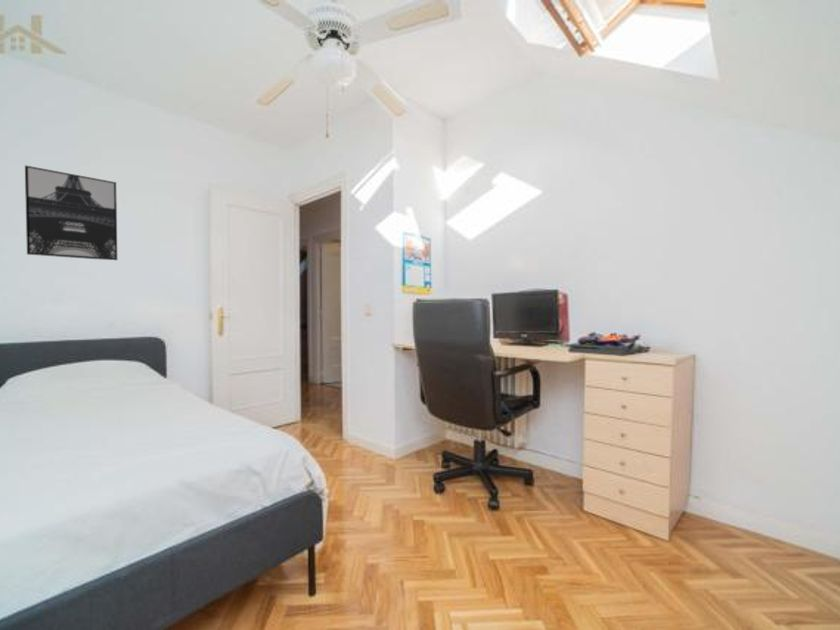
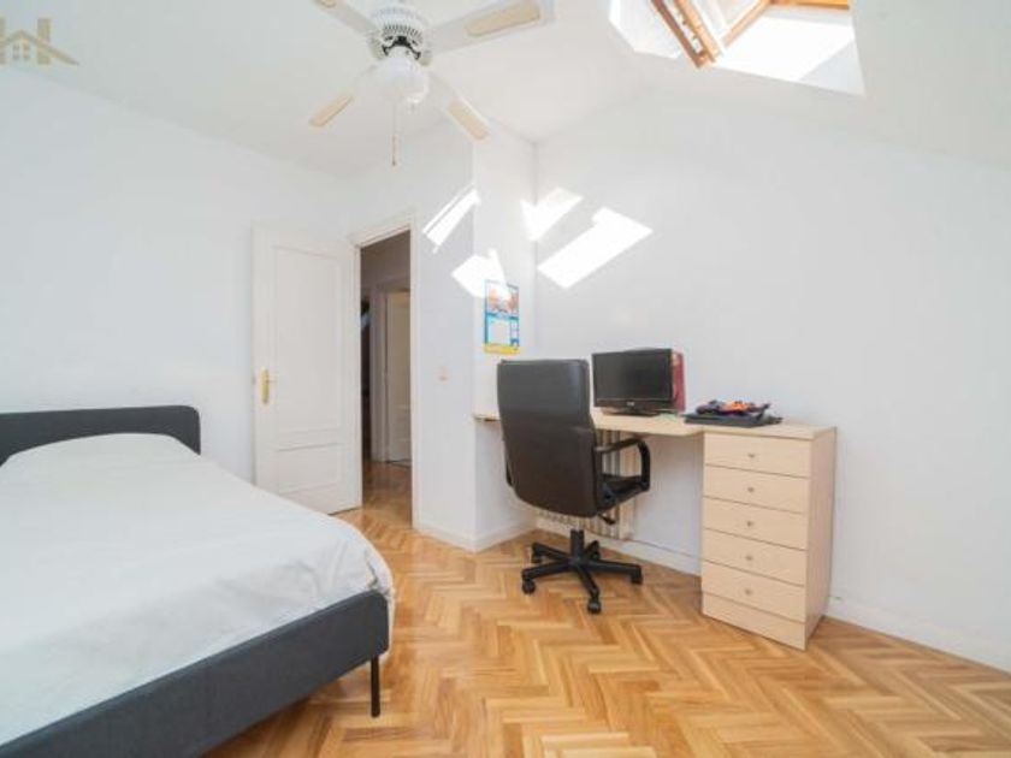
- wall art [24,164,118,262]
